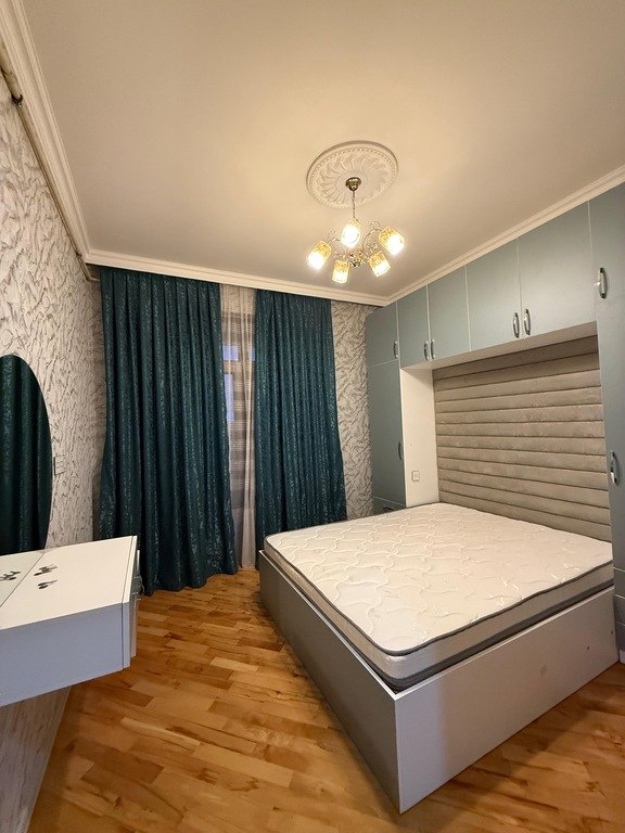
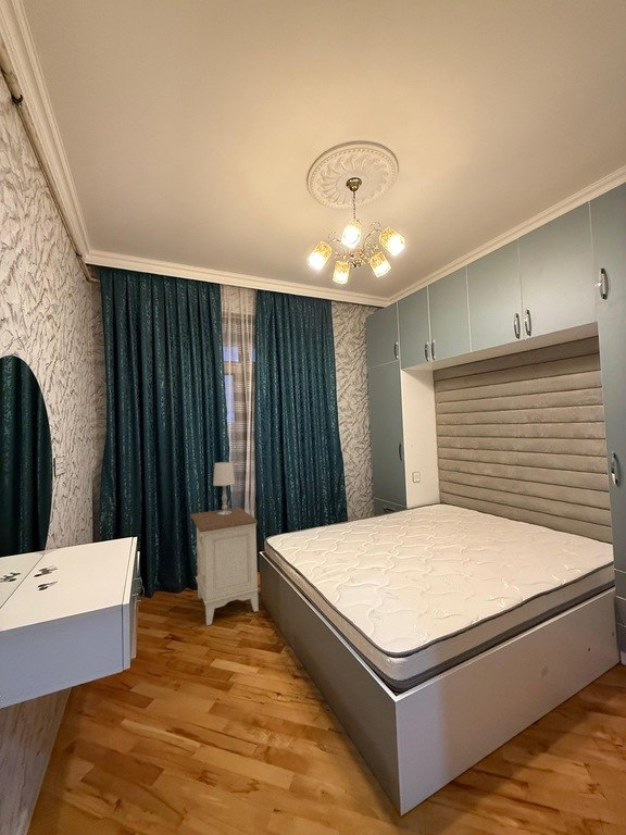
+ nightstand [190,507,260,626]
+ table lamp [212,461,236,515]
